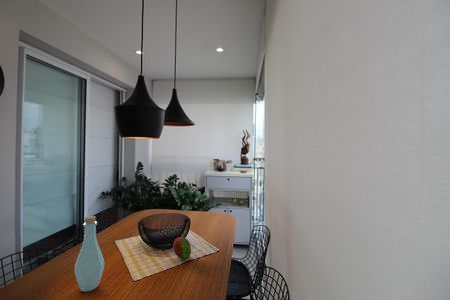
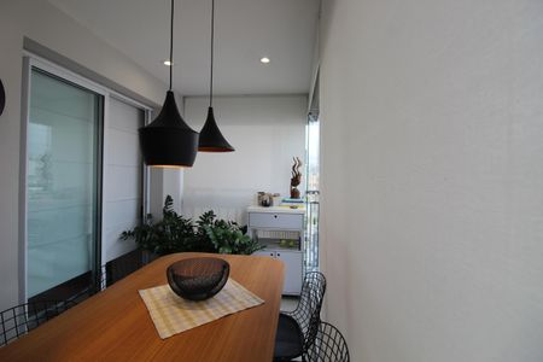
- fruit [172,236,192,260]
- bottle [73,215,105,293]
